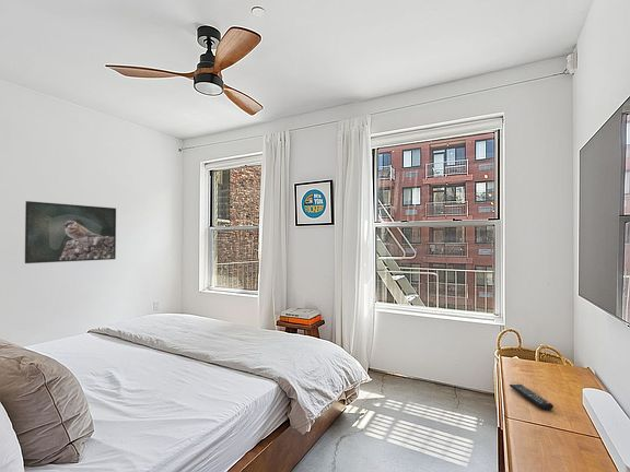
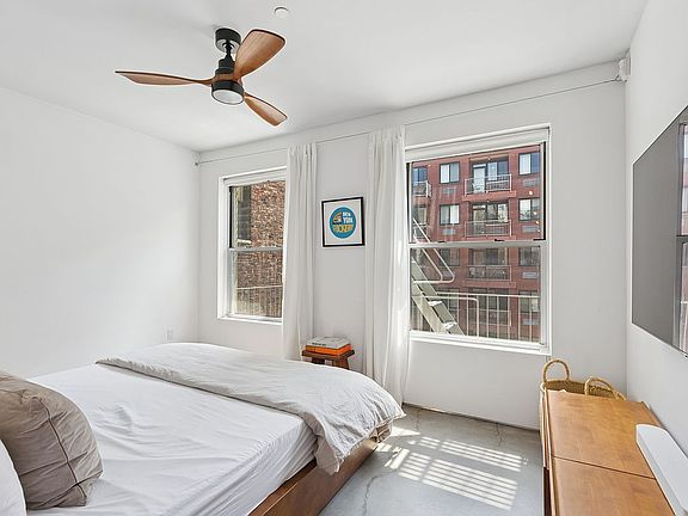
- remote control [509,384,555,411]
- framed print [24,200,117,264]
